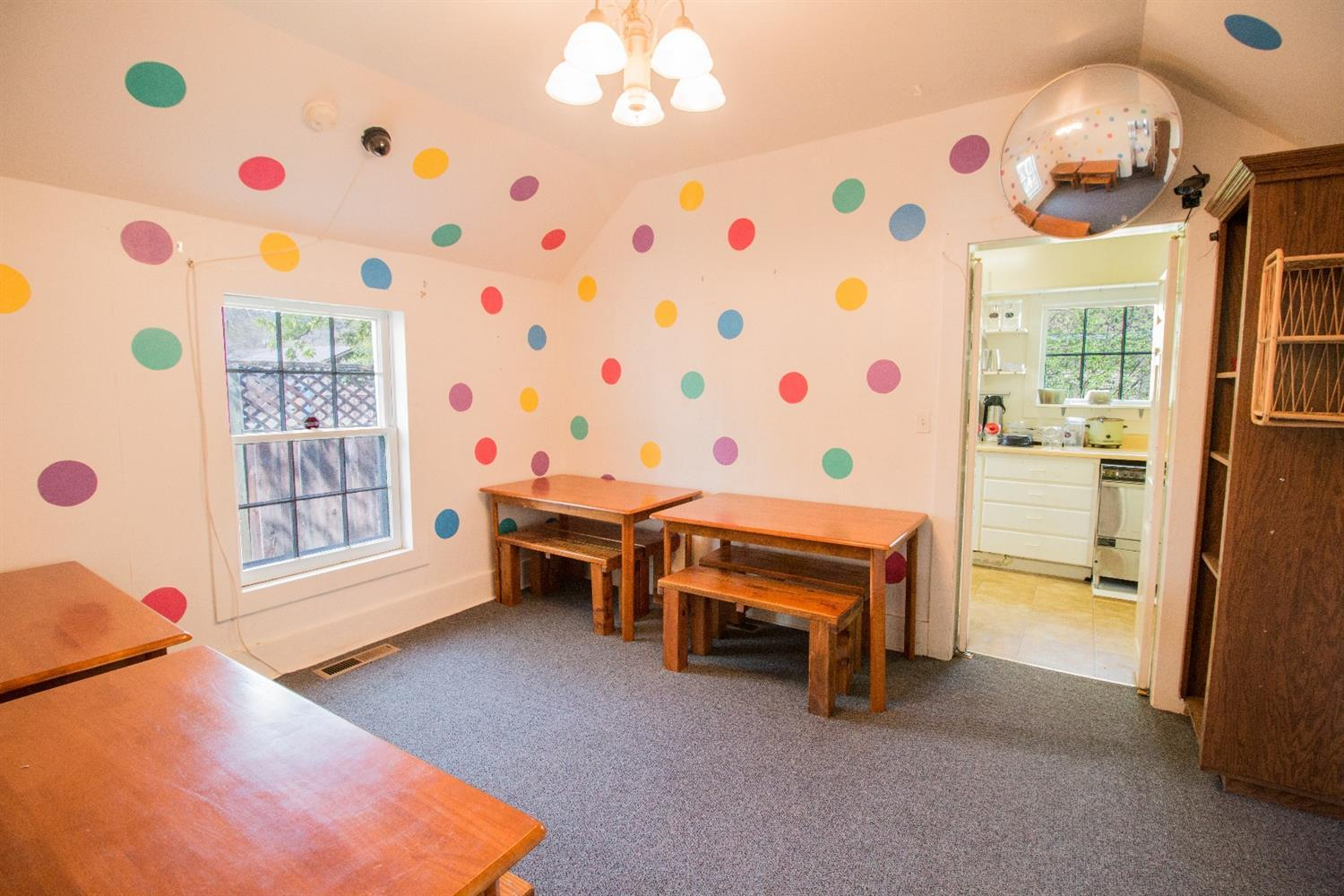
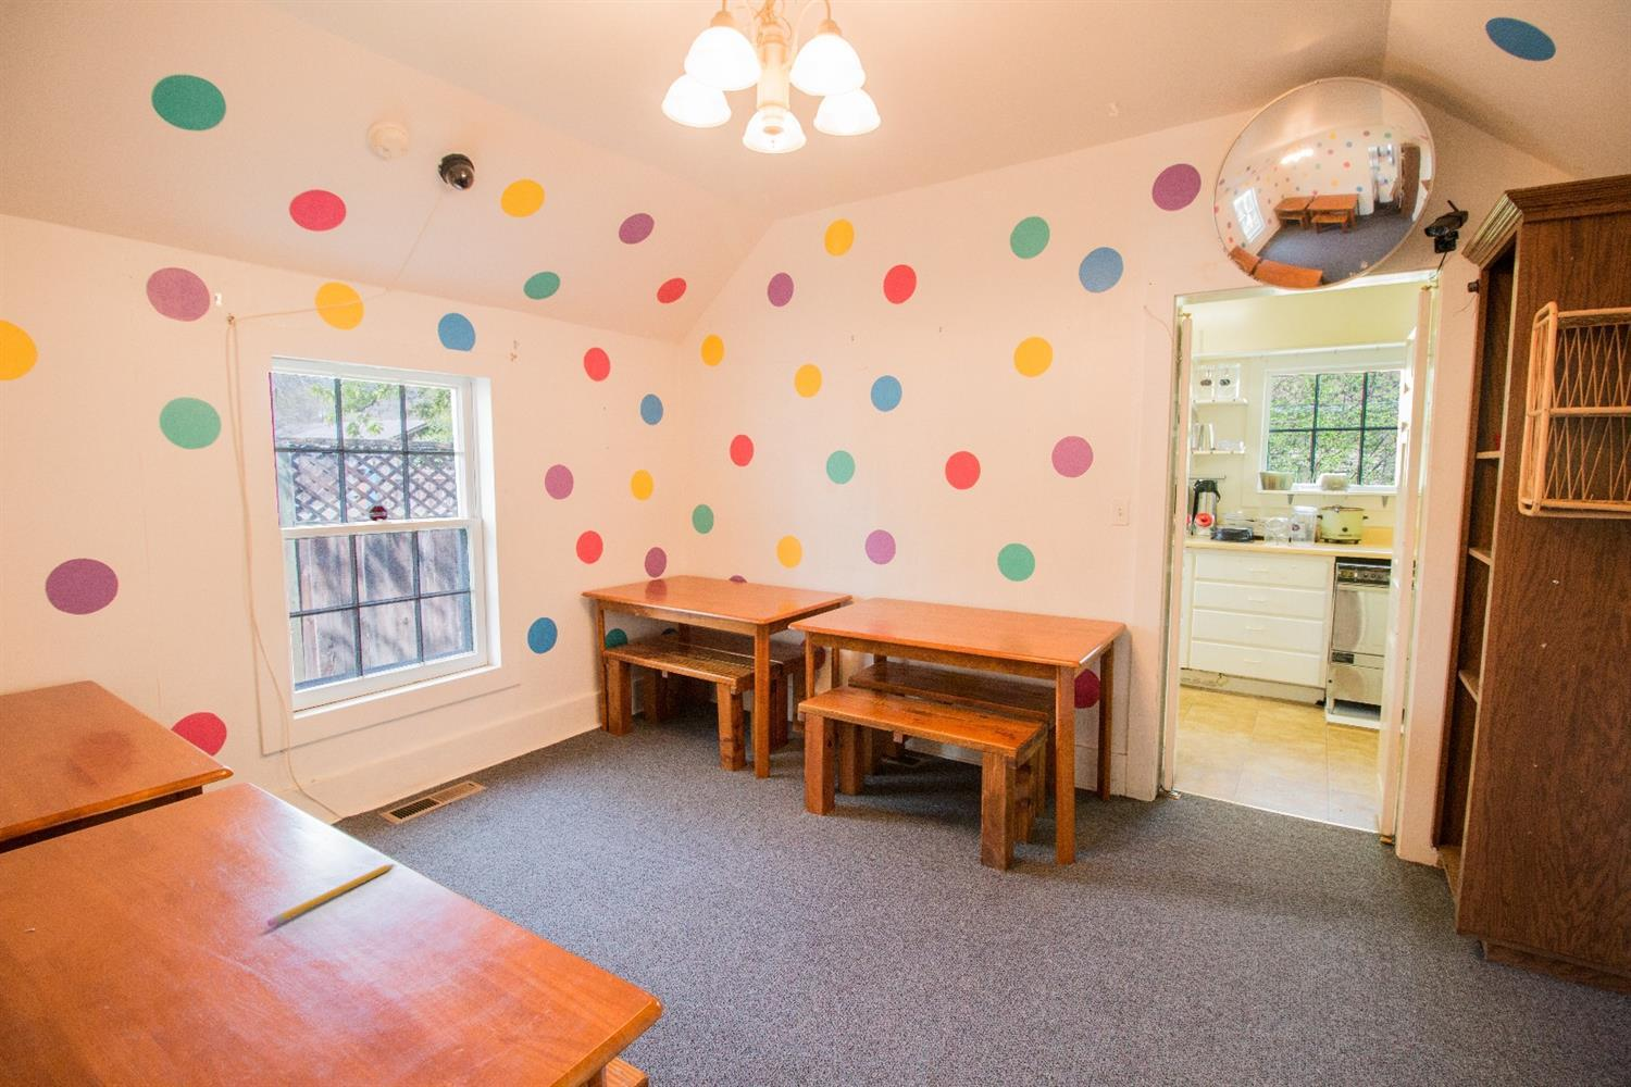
+ pencil [267,863,396,928]
